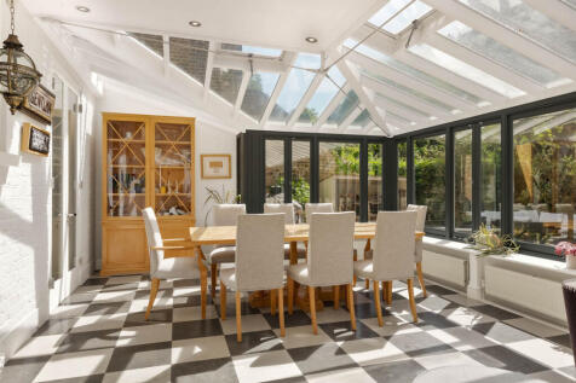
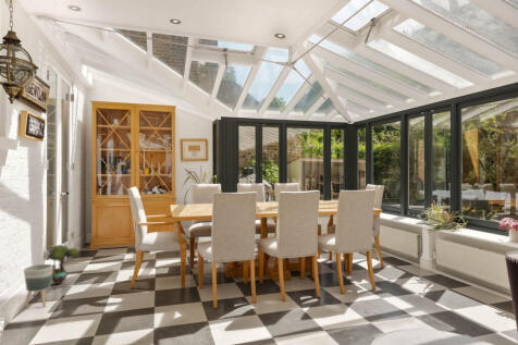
+ decorative tree [46,244,81,285]
+ planter [23,263,53,308]
